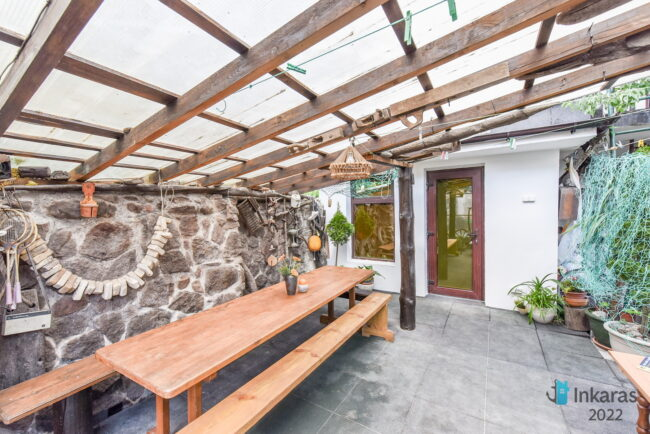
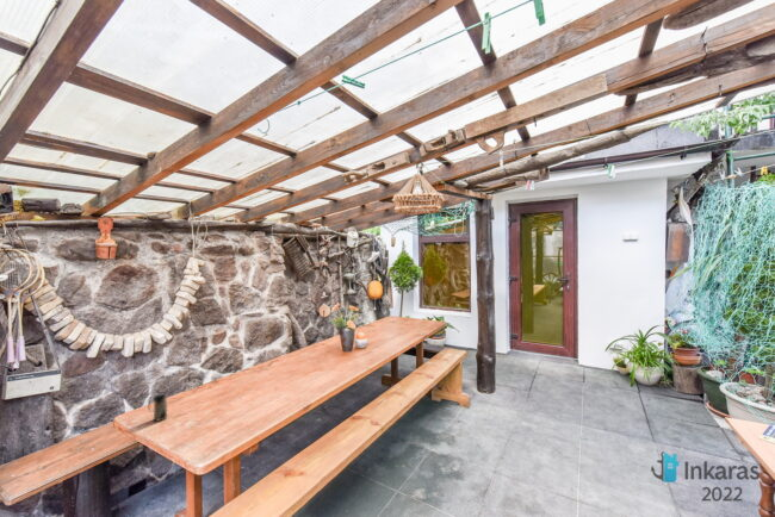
+ mug [147,393,168,423]
